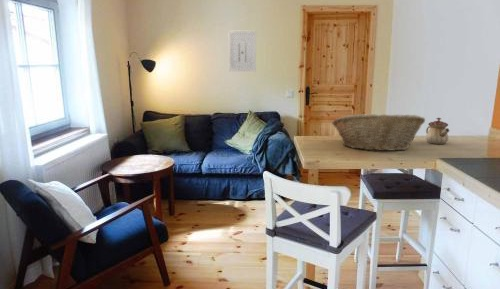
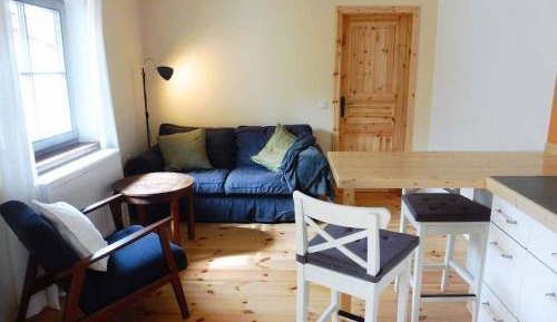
- teapot [425,117,450,145]
- fruit basket [331,113,426,152]
- wall art [228,30,257,72]
